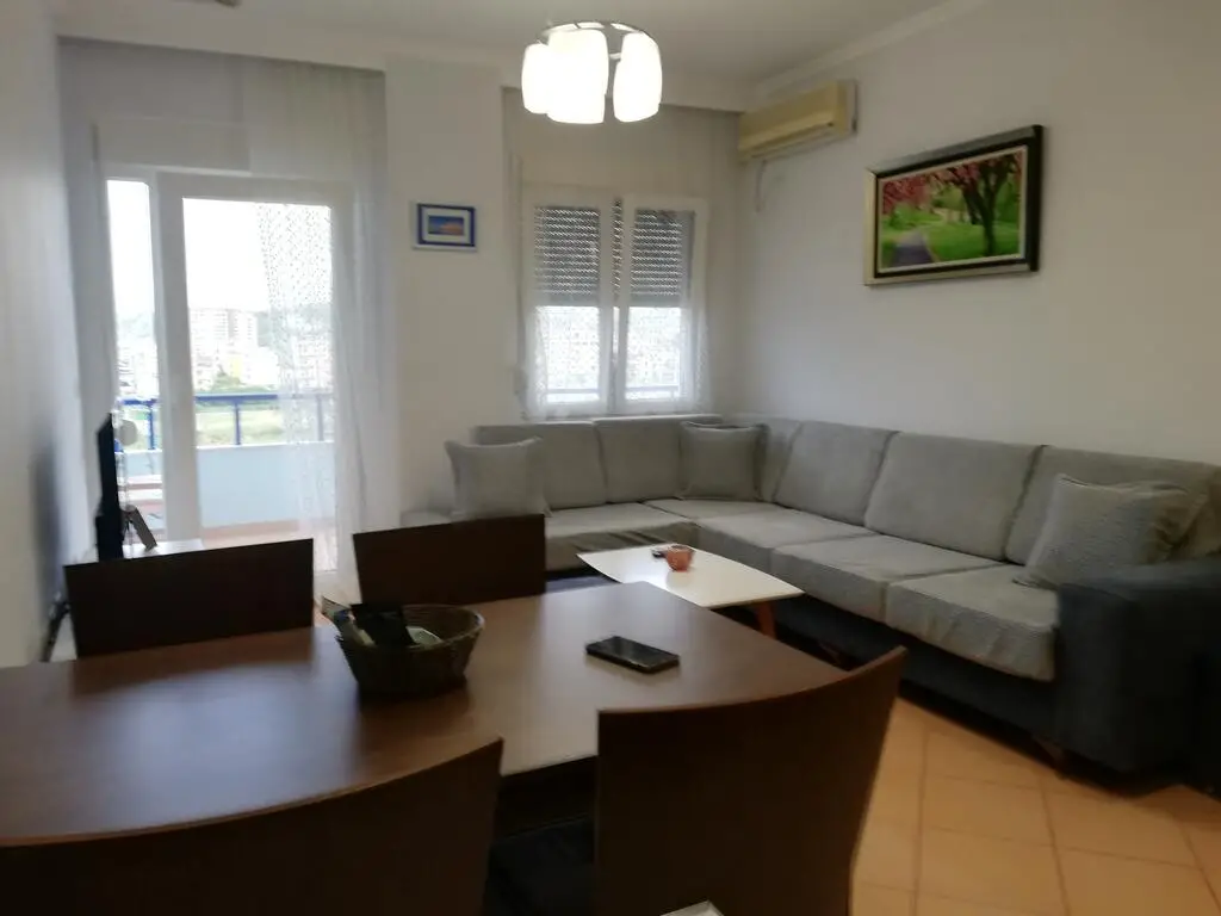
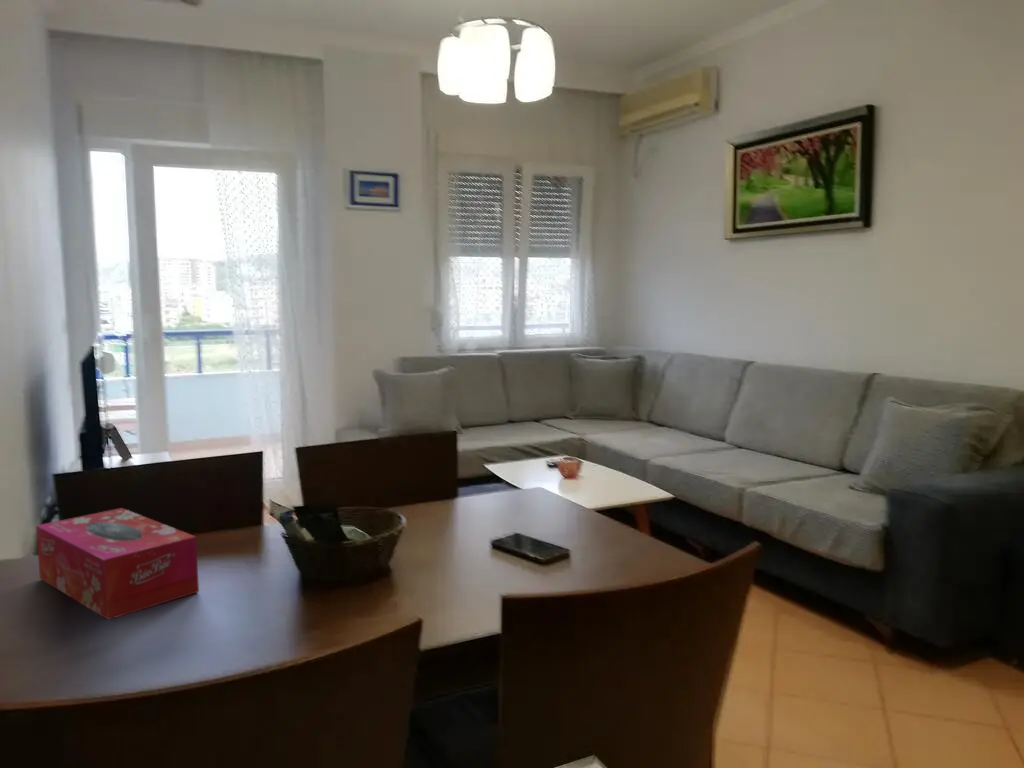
+ tissue box [35,507,200,621]
